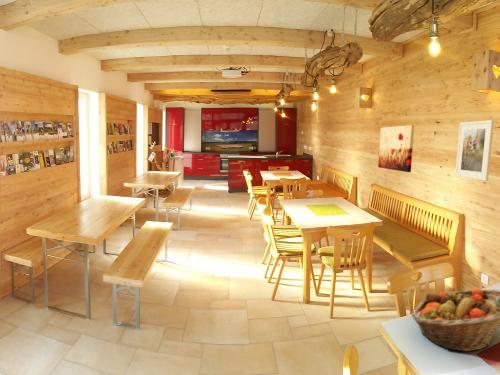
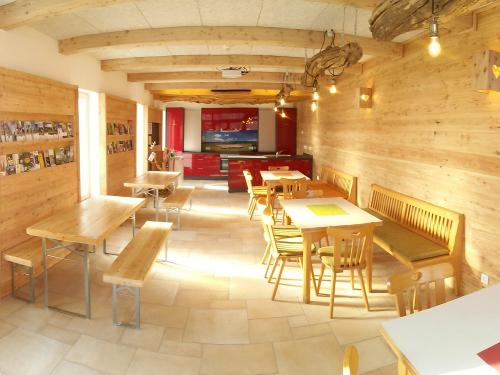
- fruit basket [411,287,500,352]
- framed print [454,119,495,182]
- wall art [377,124,415,173]
